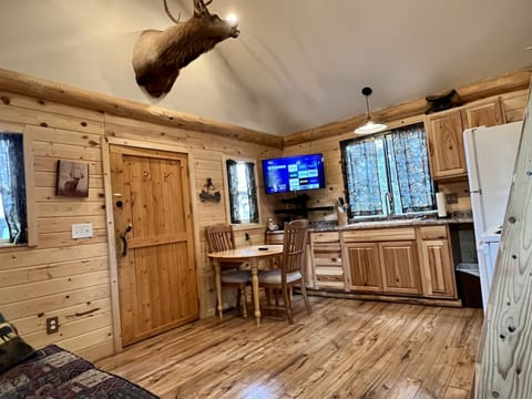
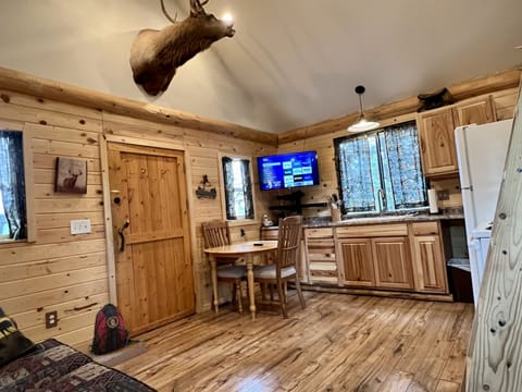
+ backpack [80,303,147,368]
